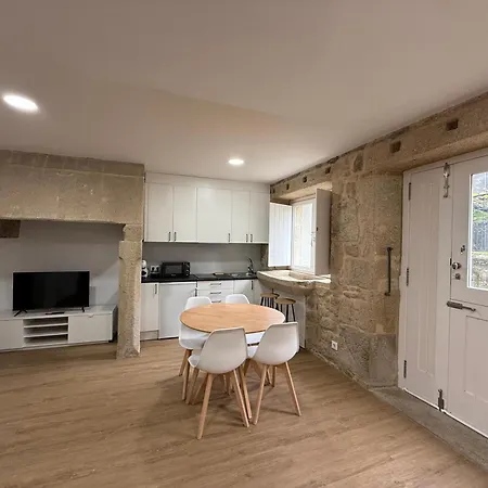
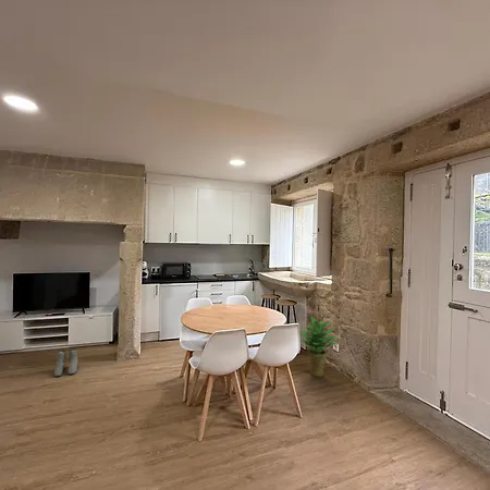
+ potted plant [298,316,340,378]
+ boots [53,347,78,378]
